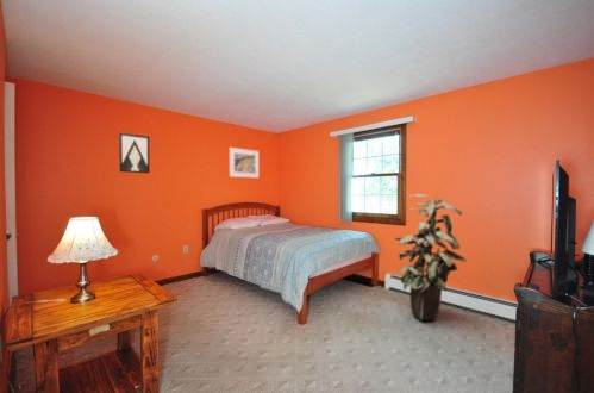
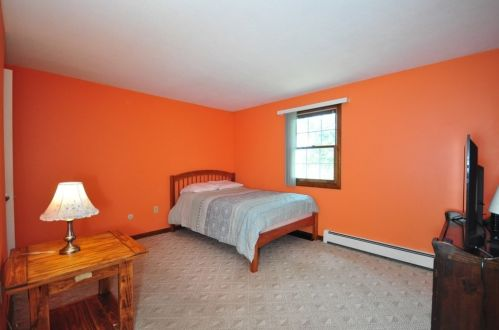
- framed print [229,146,260,180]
- indoor plant [394,193,468,322]
- wall art [118,131,151,174]
